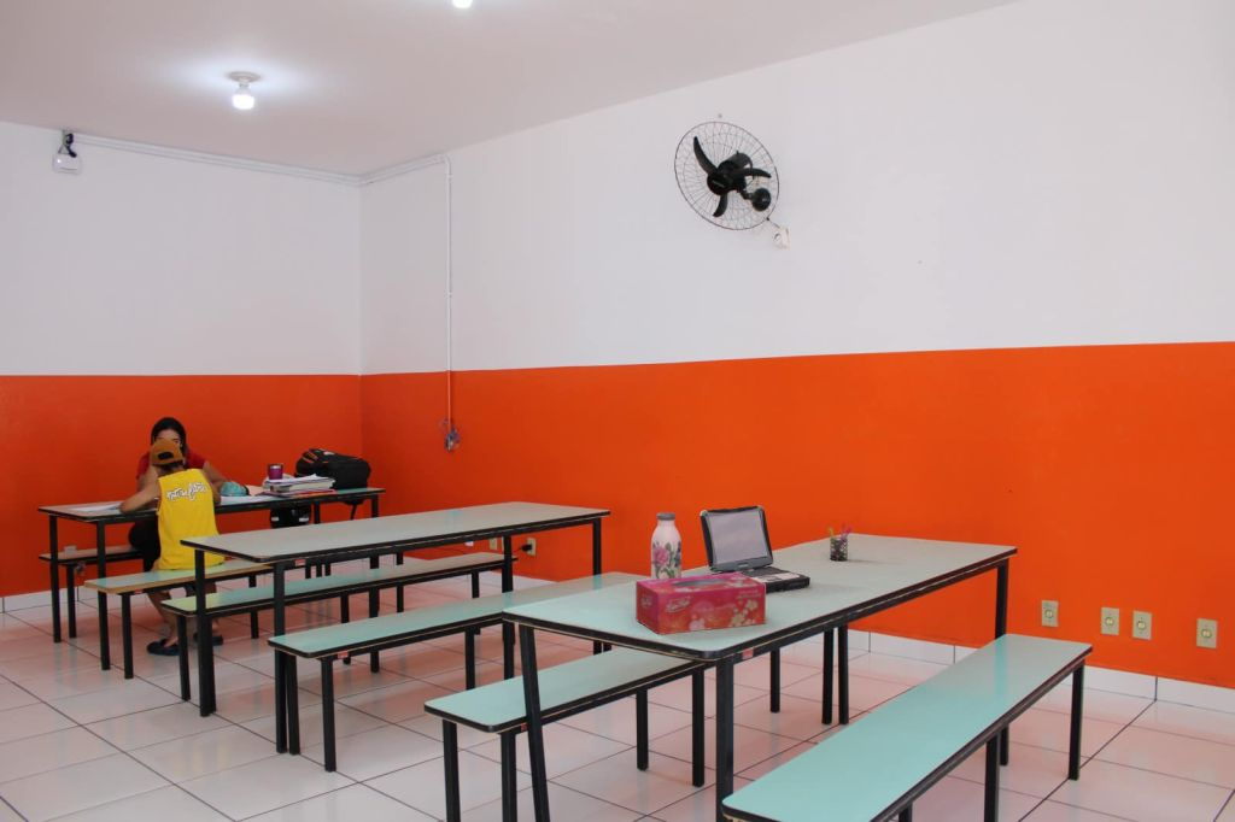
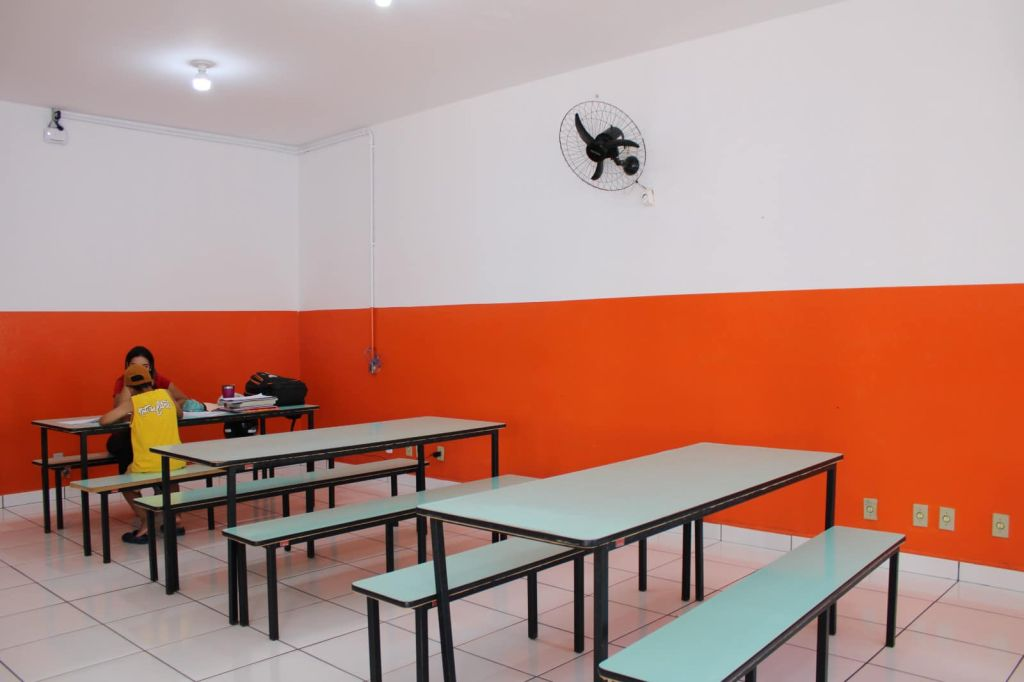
- tissue box [634,573,767,636]
- laptop [698,504,812,594]
- pen holder [826,522,853,562]
- water bottle [650,511,683,580]
